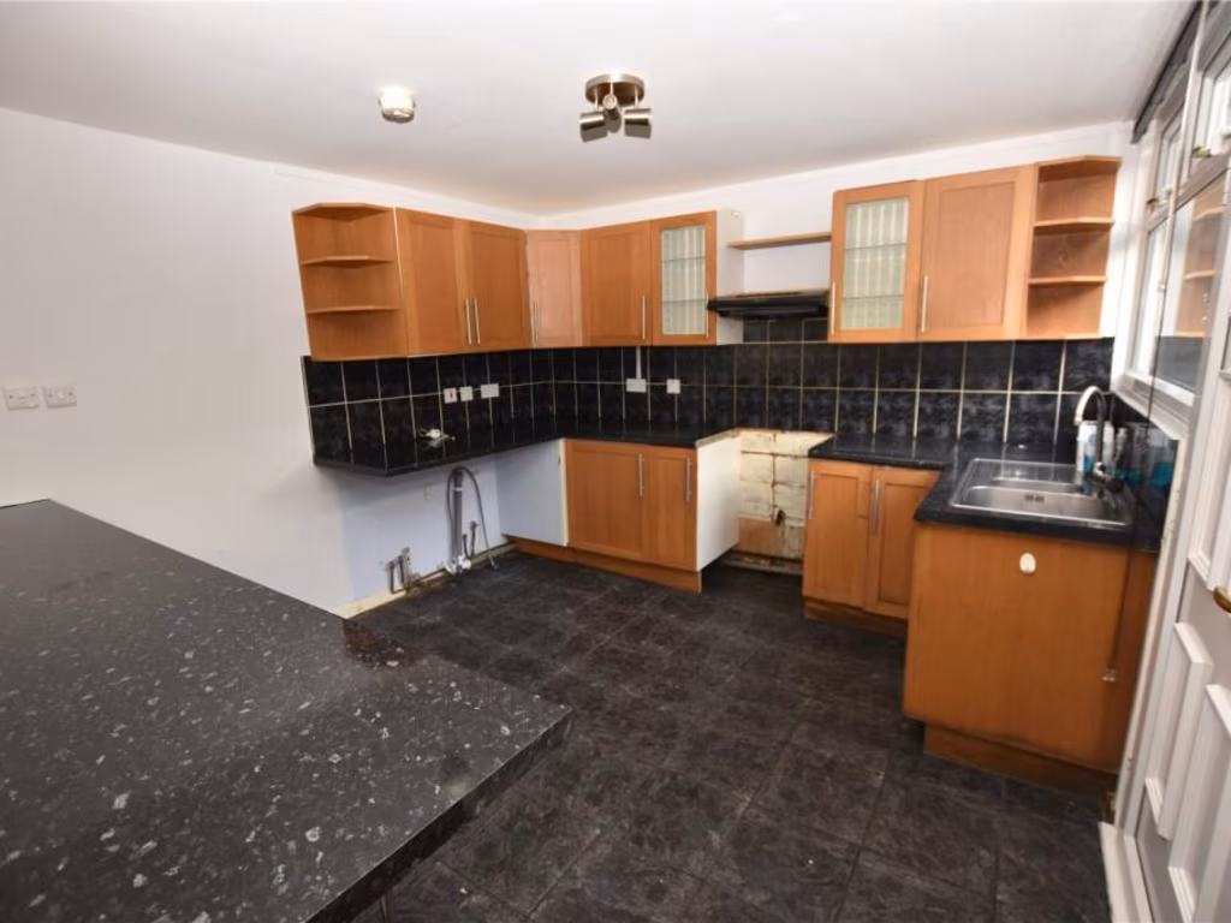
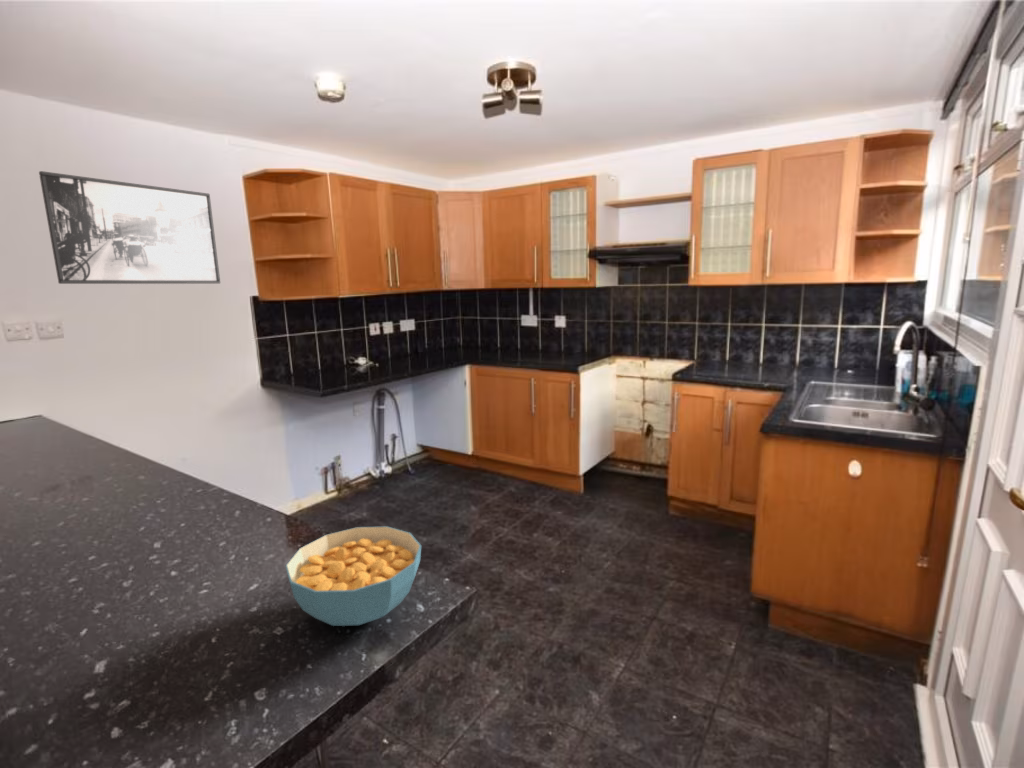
+ cereal bowl [285,525,422,627]
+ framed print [38,170,221,285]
